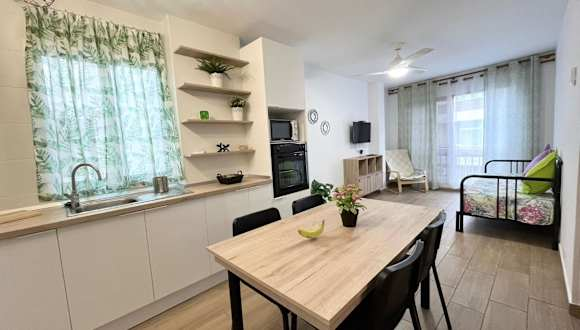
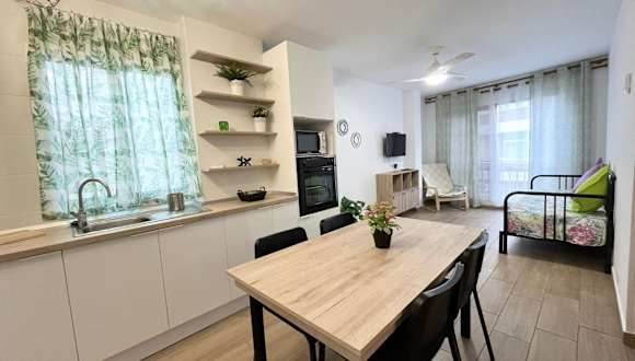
- banana [297,219,326,239]
